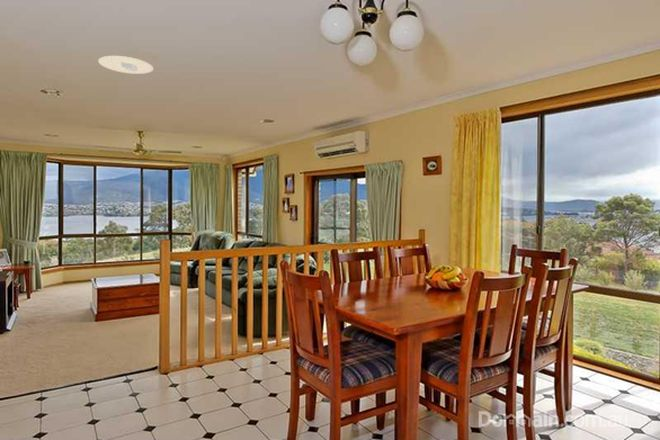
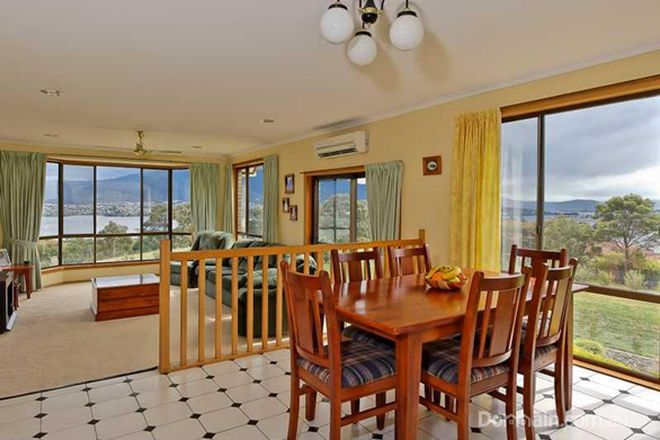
- recessed light [97,55,154,75]
